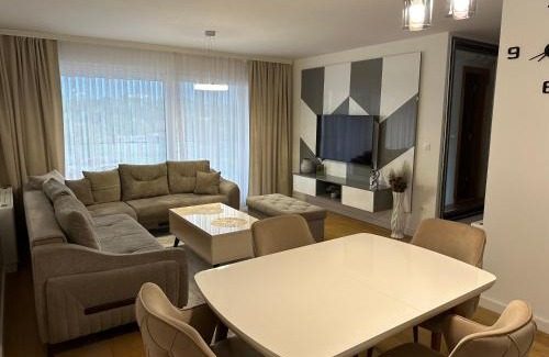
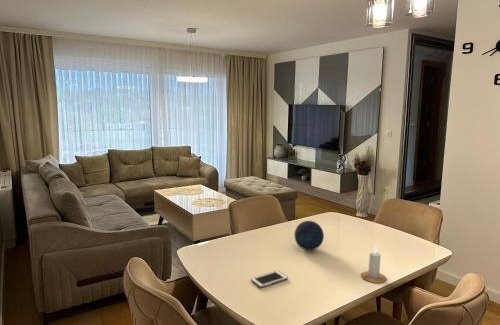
+ candle [360,243,387,284]
+ cell phone [250,270,289,289]
+ decorative orb [293,220,325,251]
